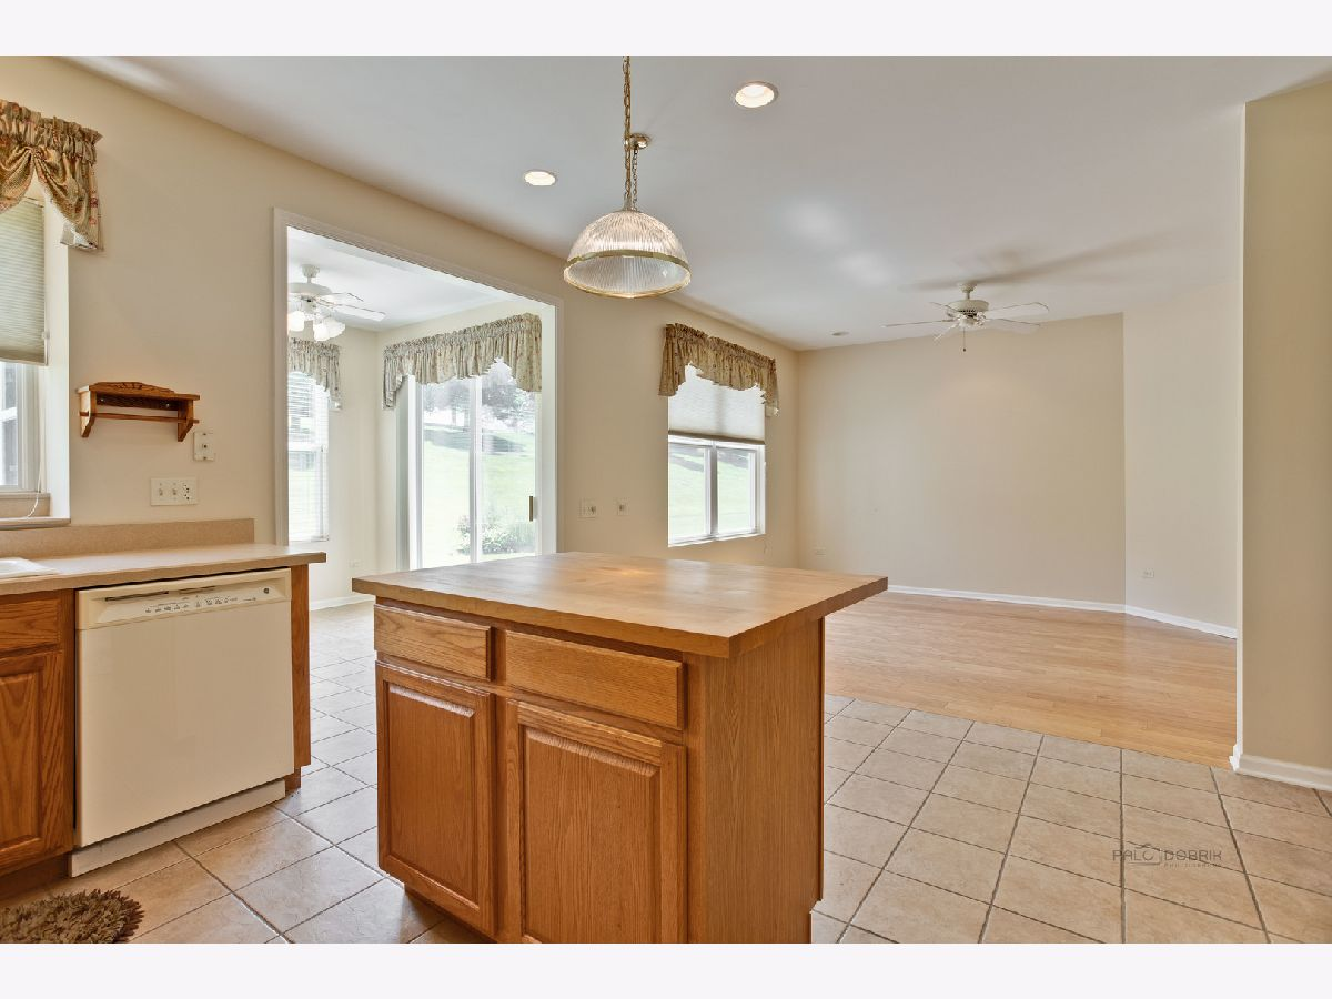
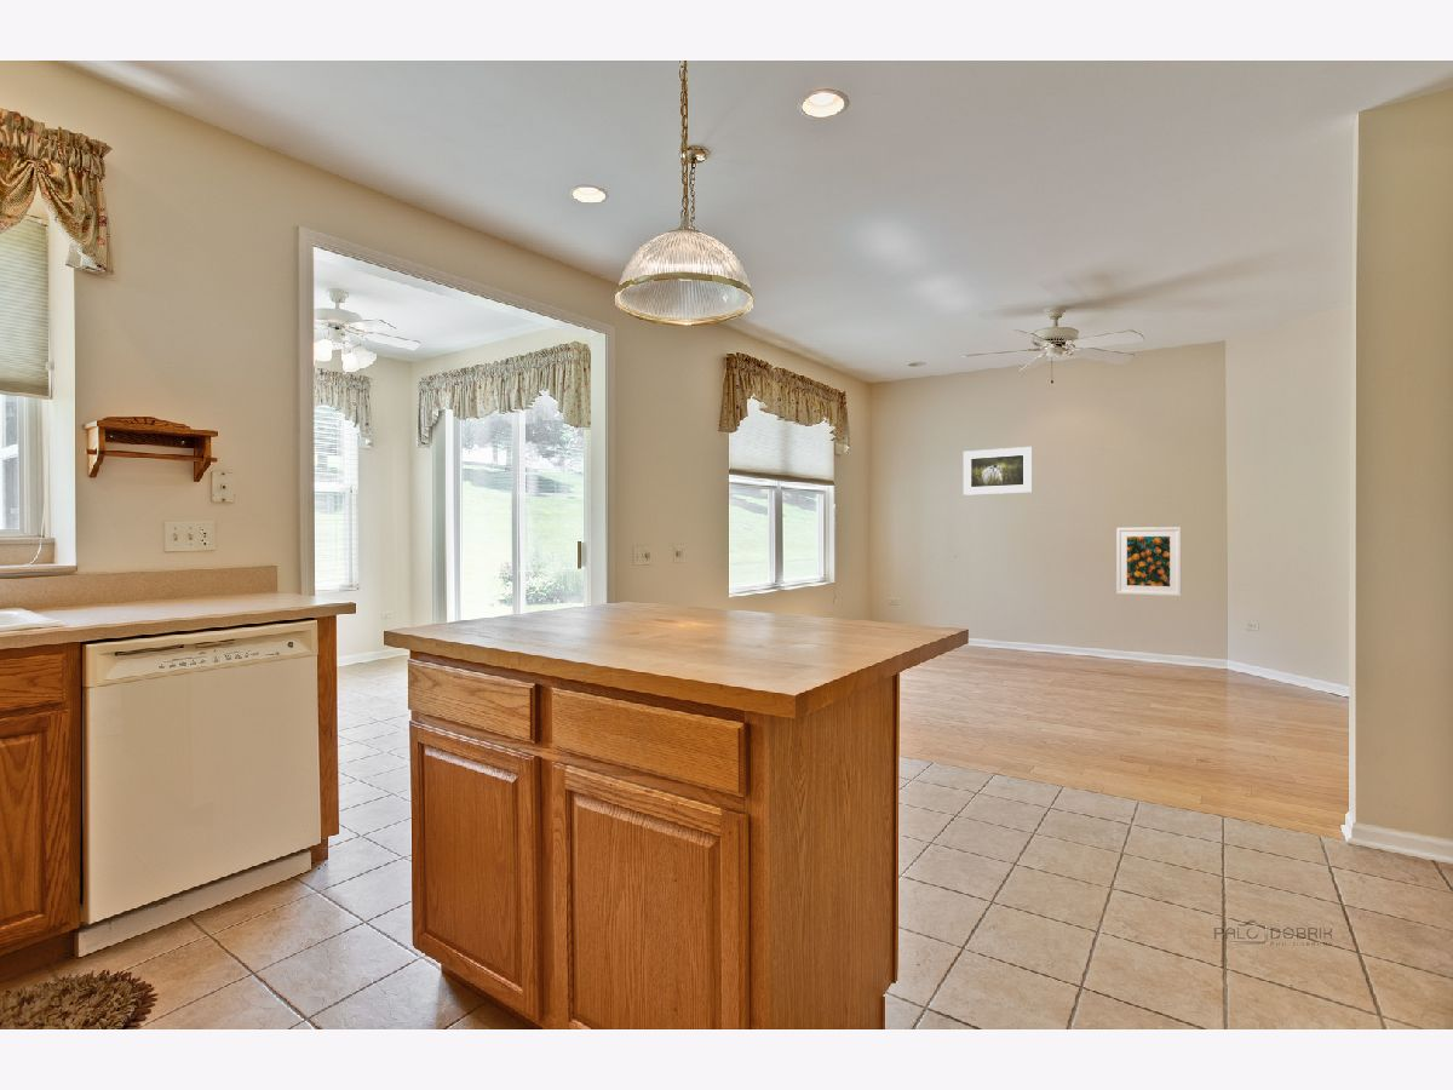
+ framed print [1115,526,1182,597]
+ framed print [963,446,1033,497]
